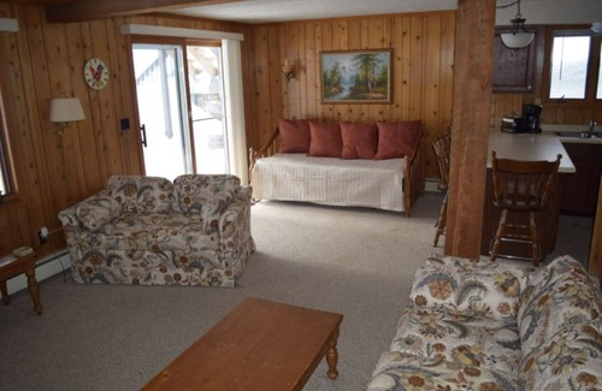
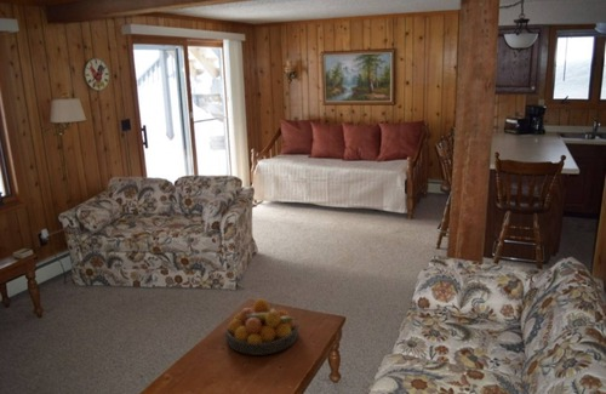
+ fruit bowl [224,297,299,356]
